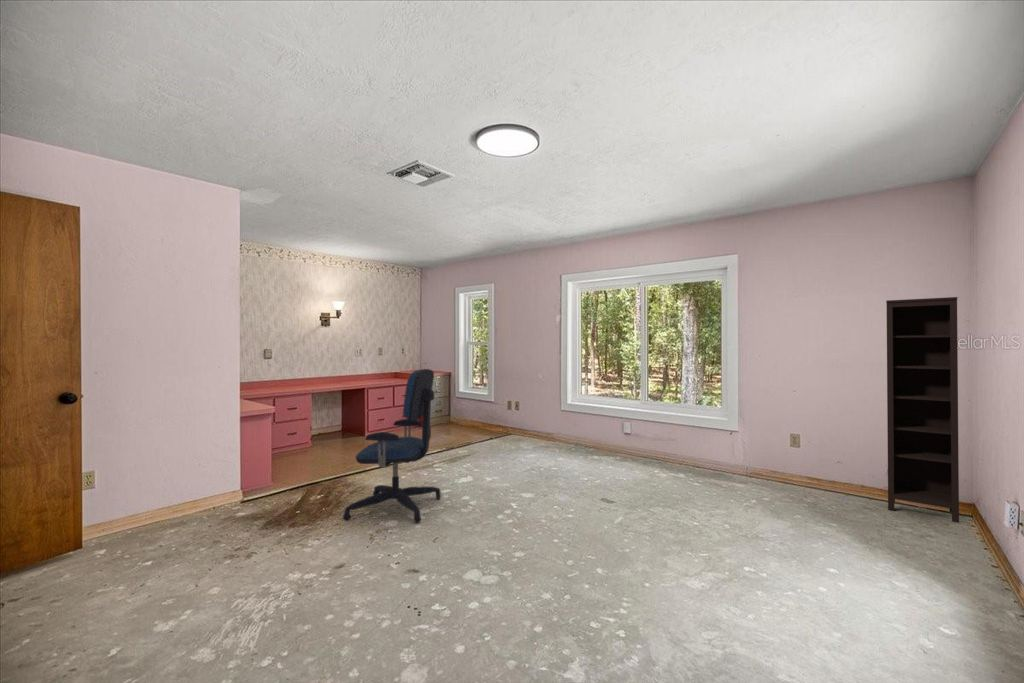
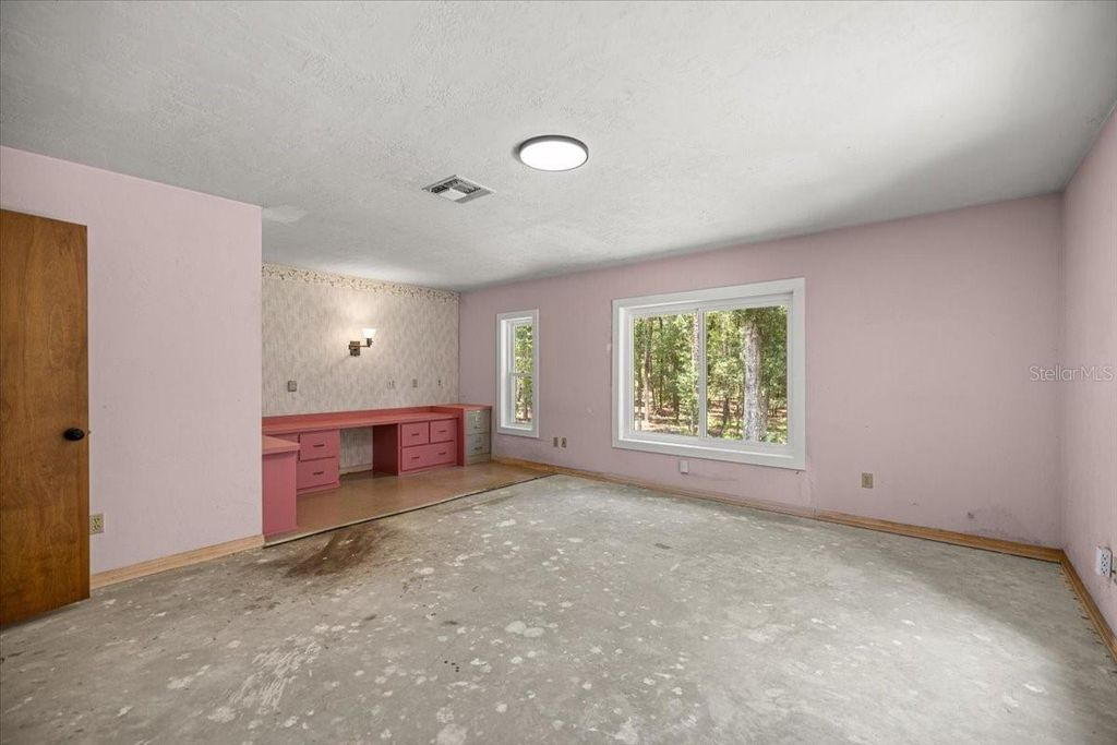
- bookcase [885,296,960,523]
- office chair [342,368,442,524]
